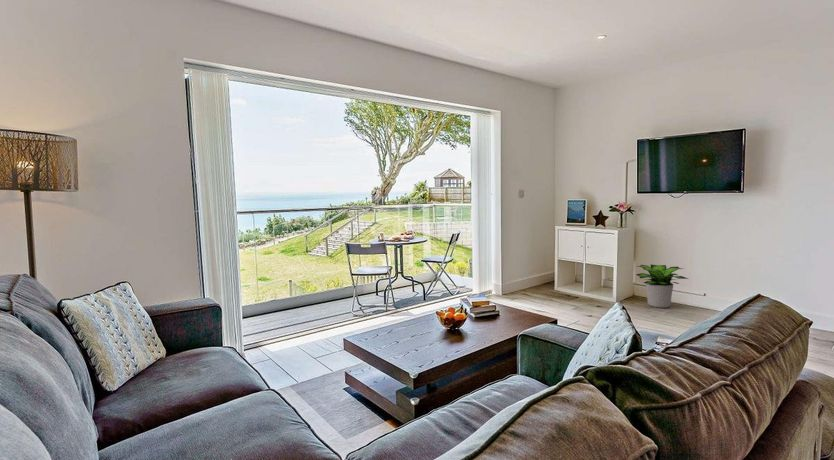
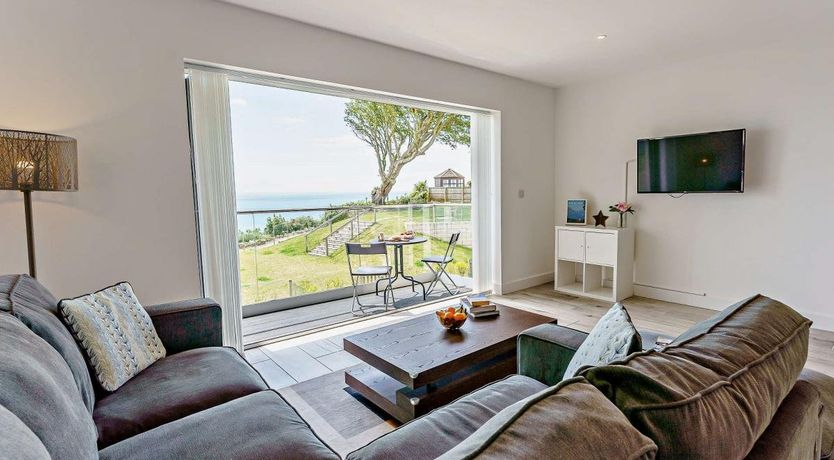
- potted plant [635,264,690,309]
